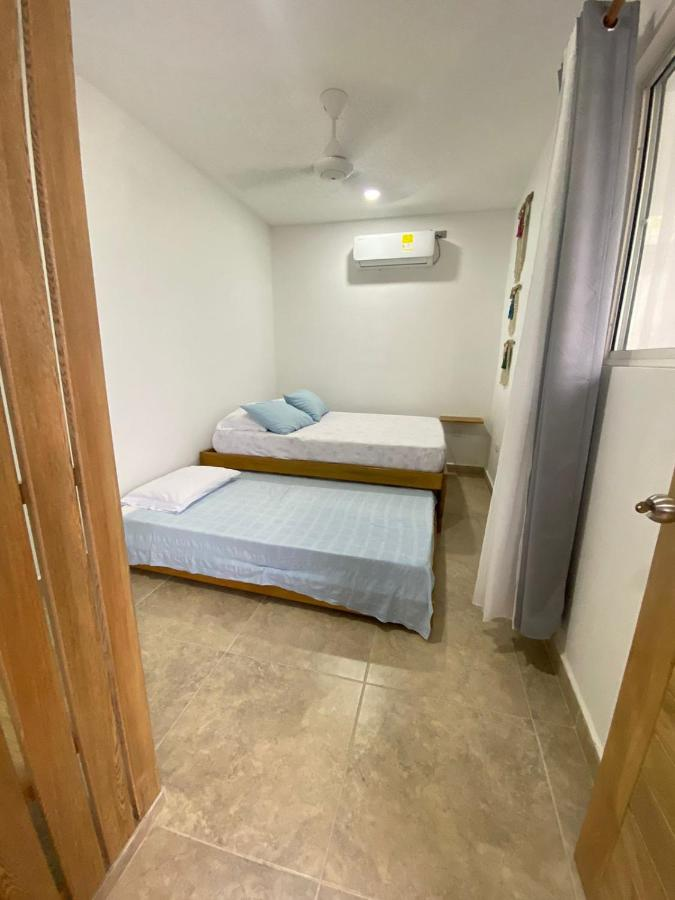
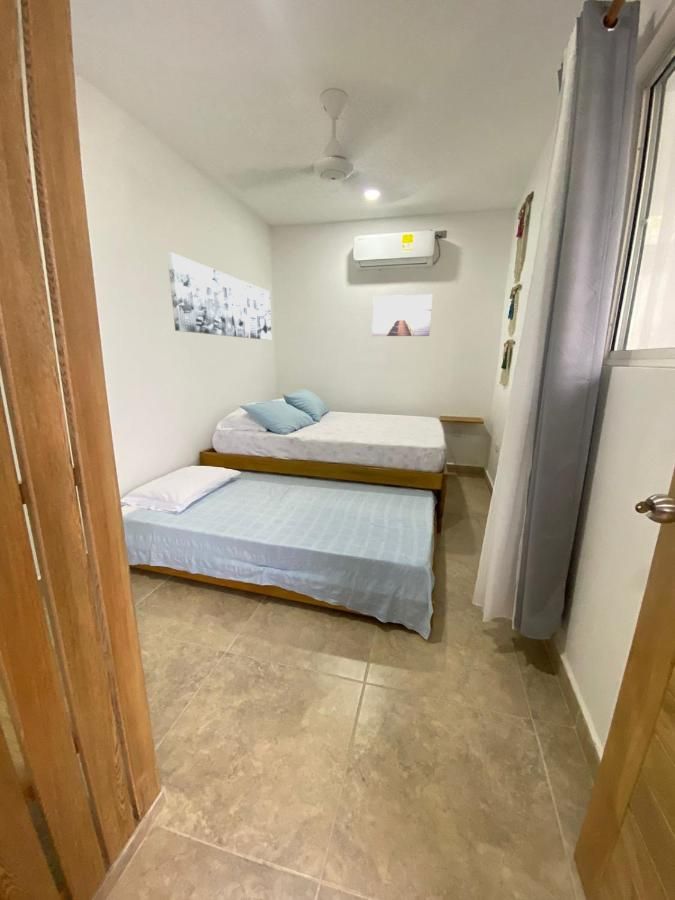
+ wall art [371,294,433,337]
+ wall art [166,251,272,341]
